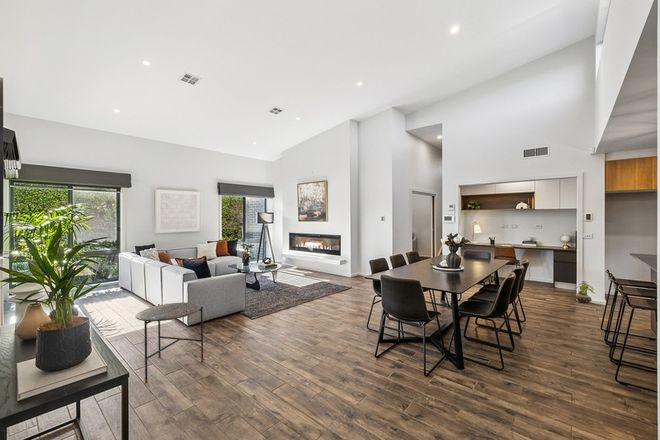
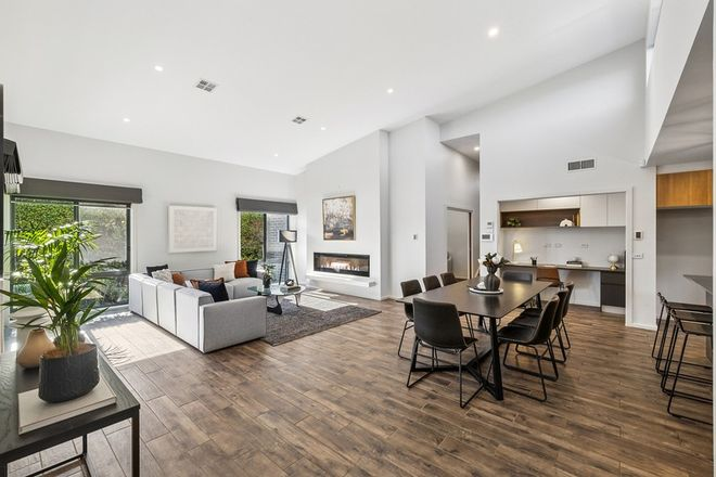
- side table [135,302,204,385]
- potted plant [574,280,595,304]
